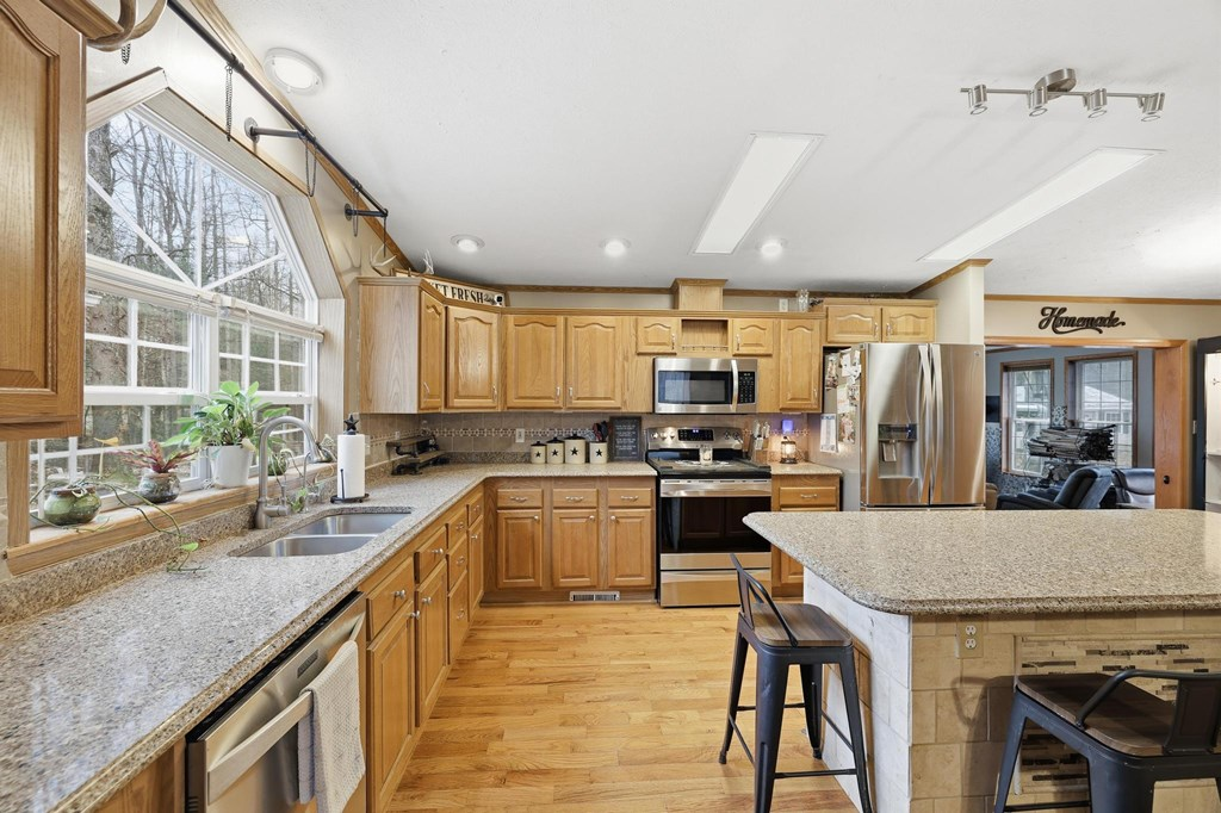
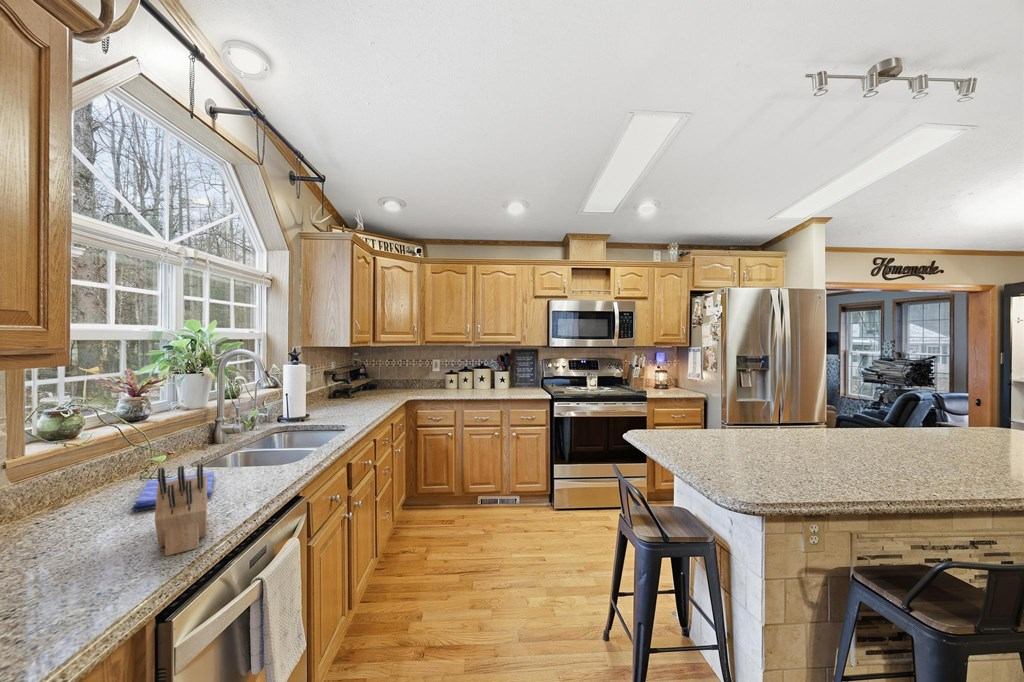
+ dish towel [130,471,215,513]
+ knife block [154,463,208,557]
